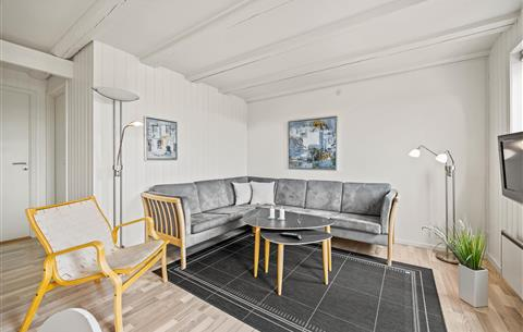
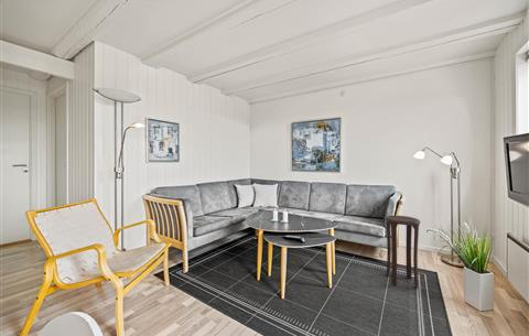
+ stool [384,215,421,290]
